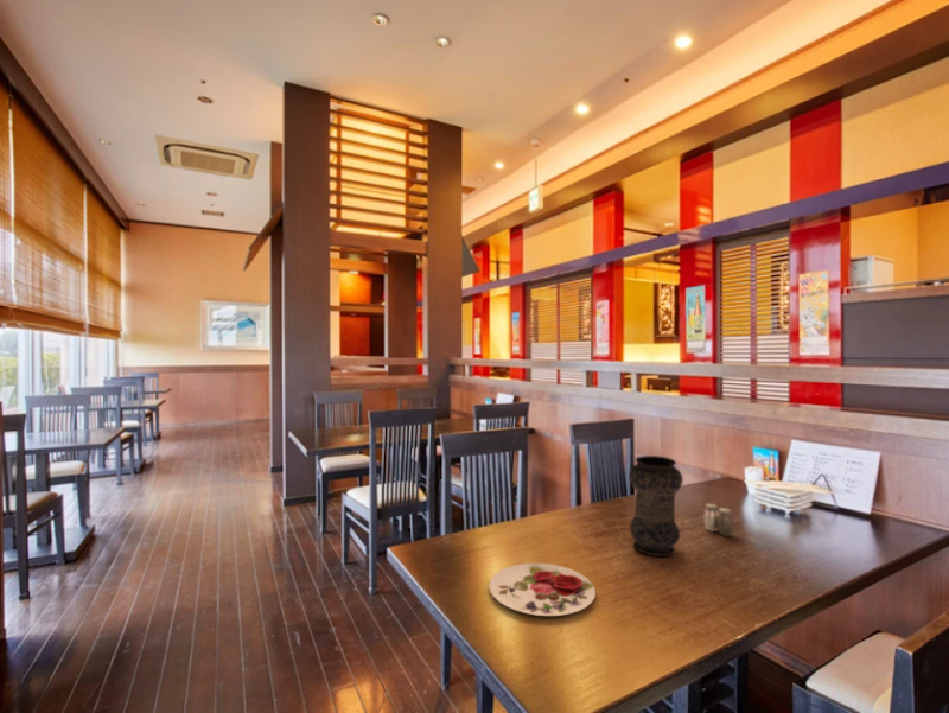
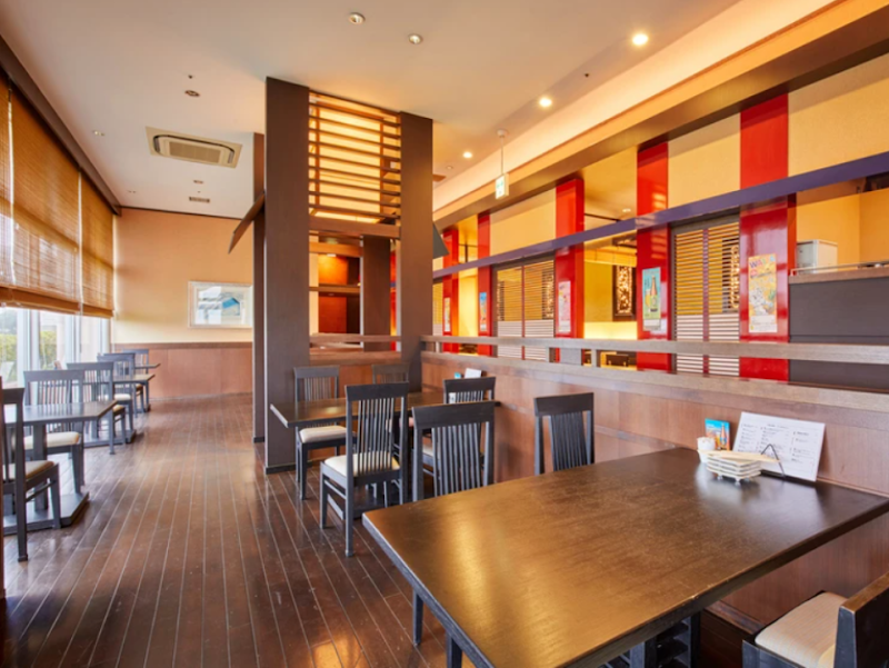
- salt and pepper shaker [702,503,734,537]
- vase [628,454,684,558]
- plate [488,562,597,617]
